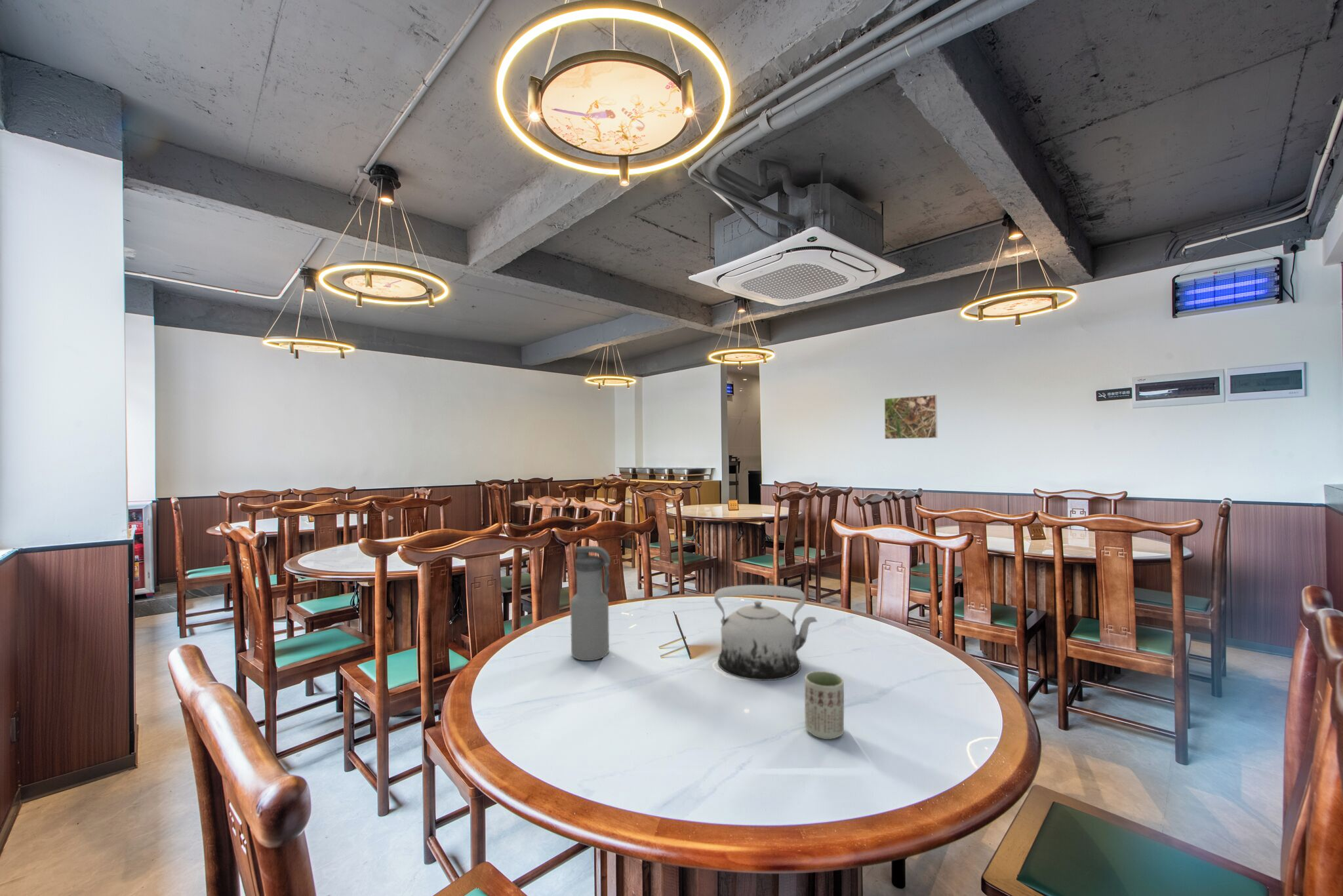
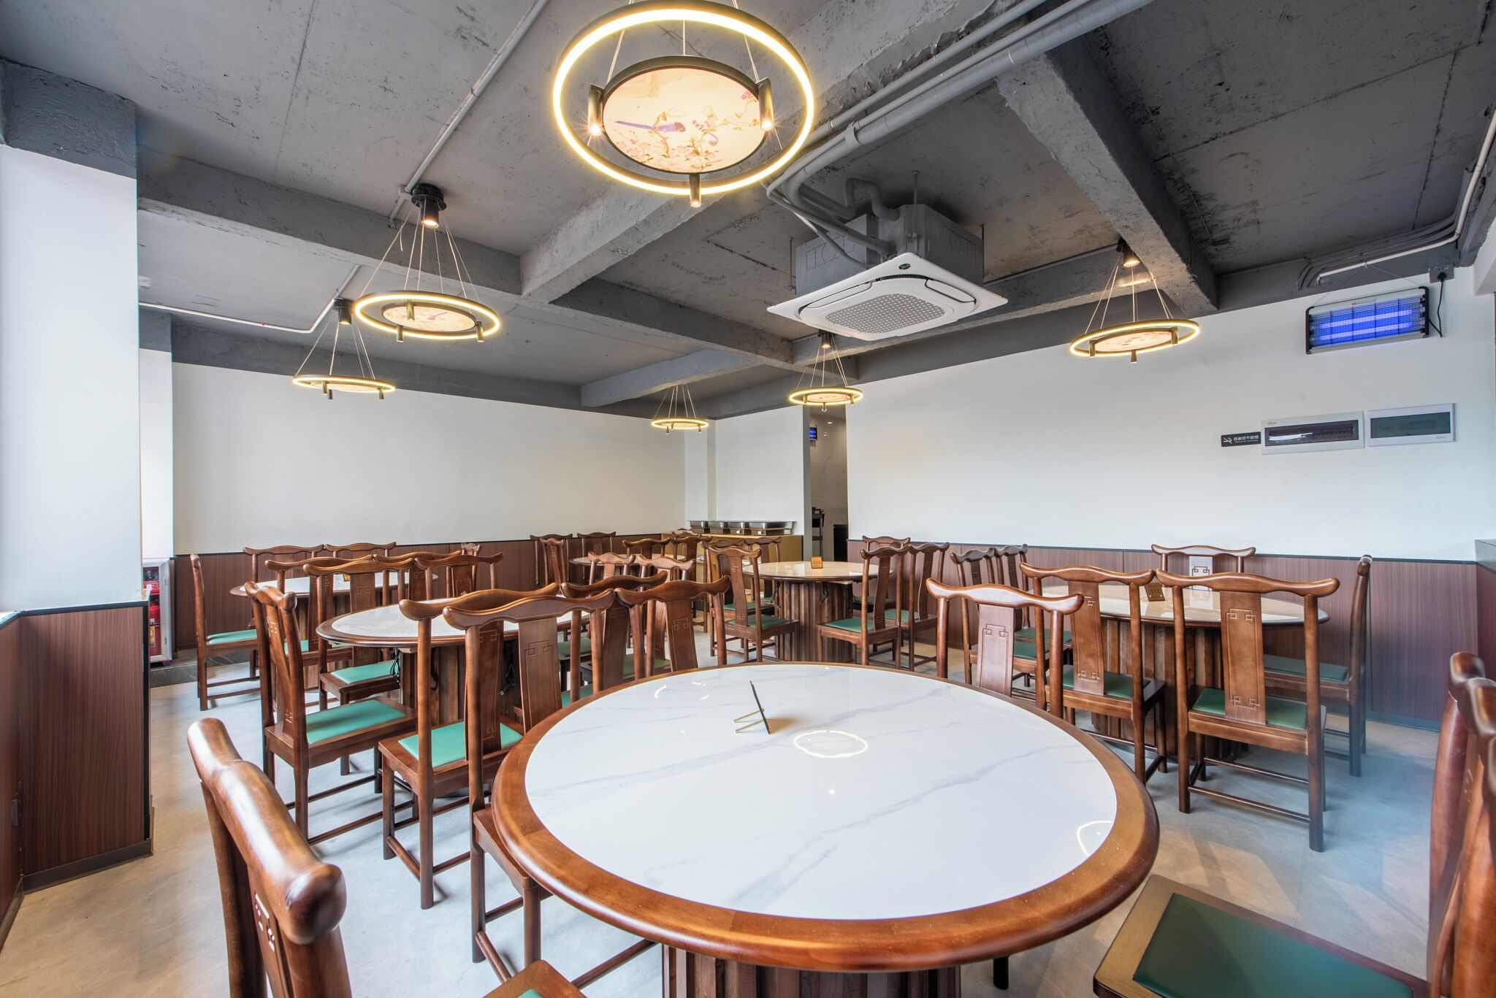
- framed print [884,394,938,440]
- teapot [713,584,818,681]
- water bottle [570,545,611,661]
- cup [804,671,845,740]
